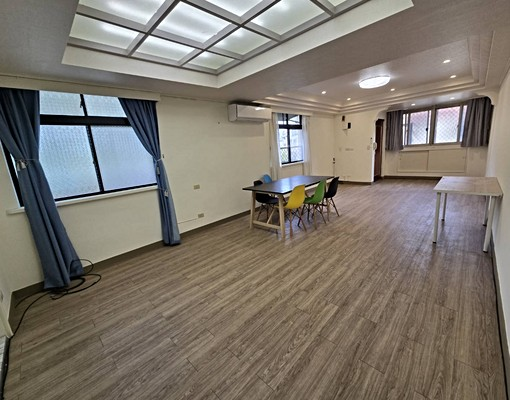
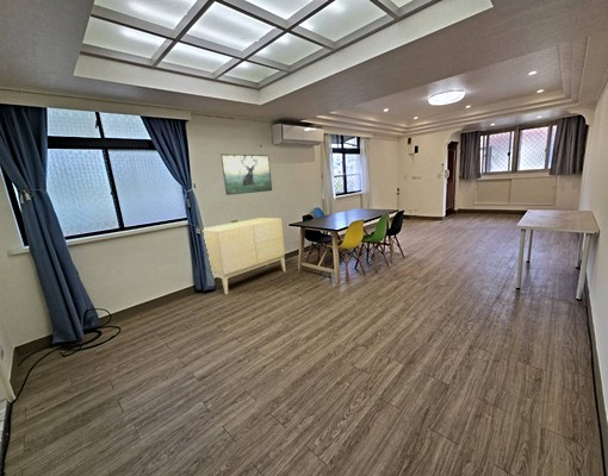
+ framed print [219,154,273,196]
+ sideboard [201,217,286,296]
